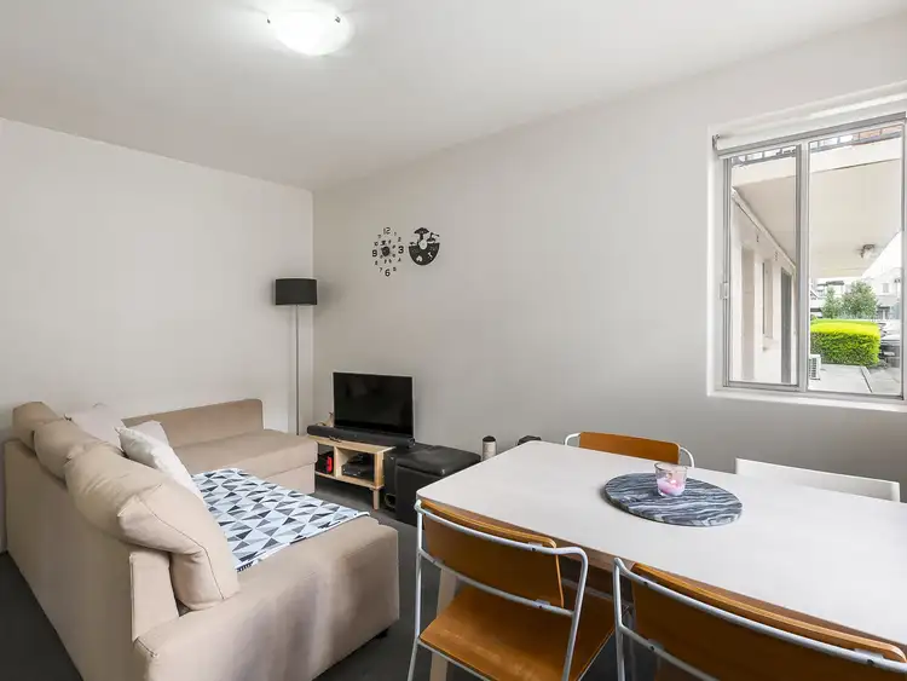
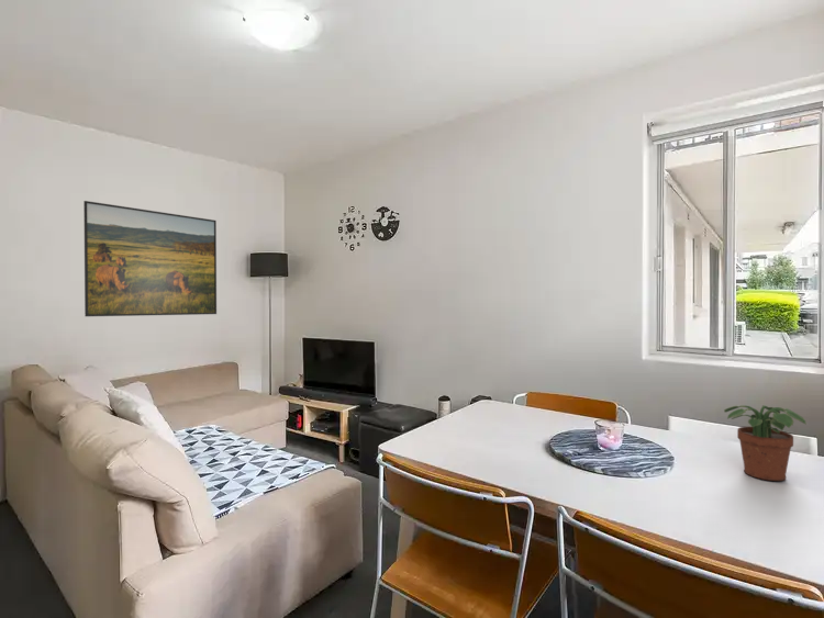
+ potted plant [723,404,808,482]
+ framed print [82,200,218,317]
